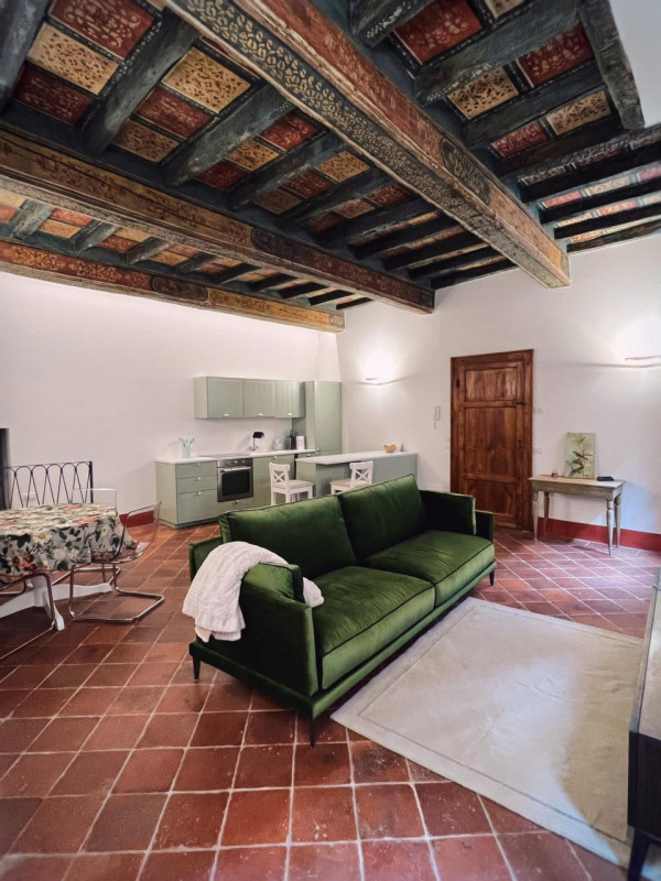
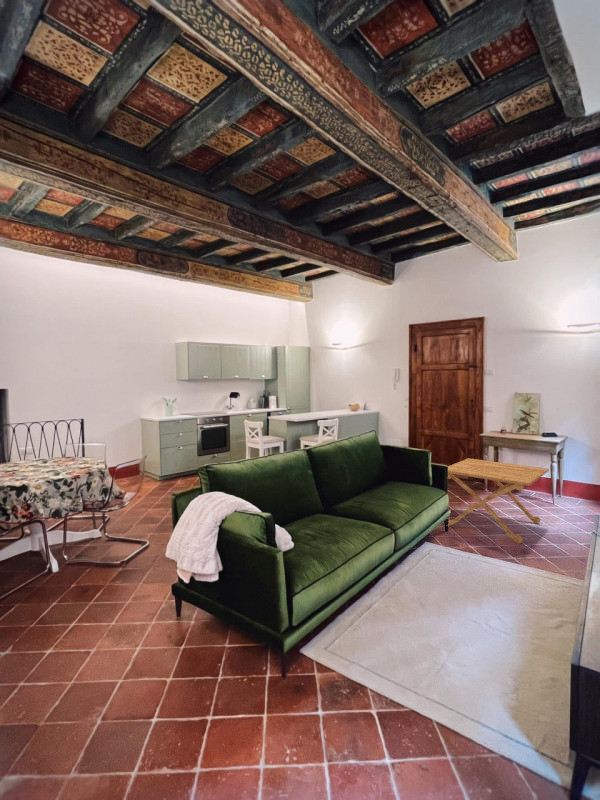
+ side table [447,457,550,544]
